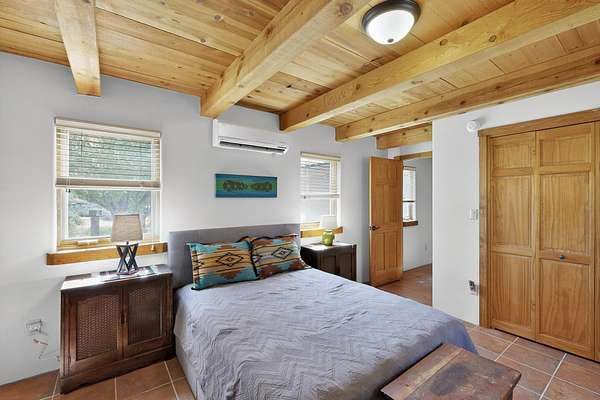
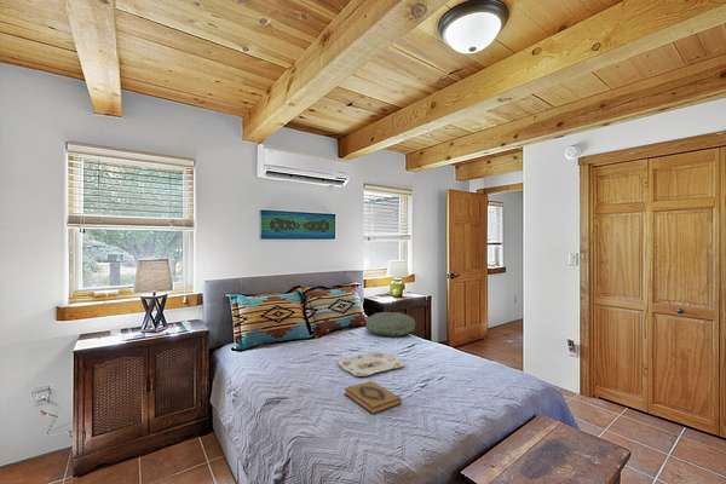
+ serving tray [336,351,405,378]
+ hardback book [344,380,403,416]
+ pillow [364,311,416,338]
